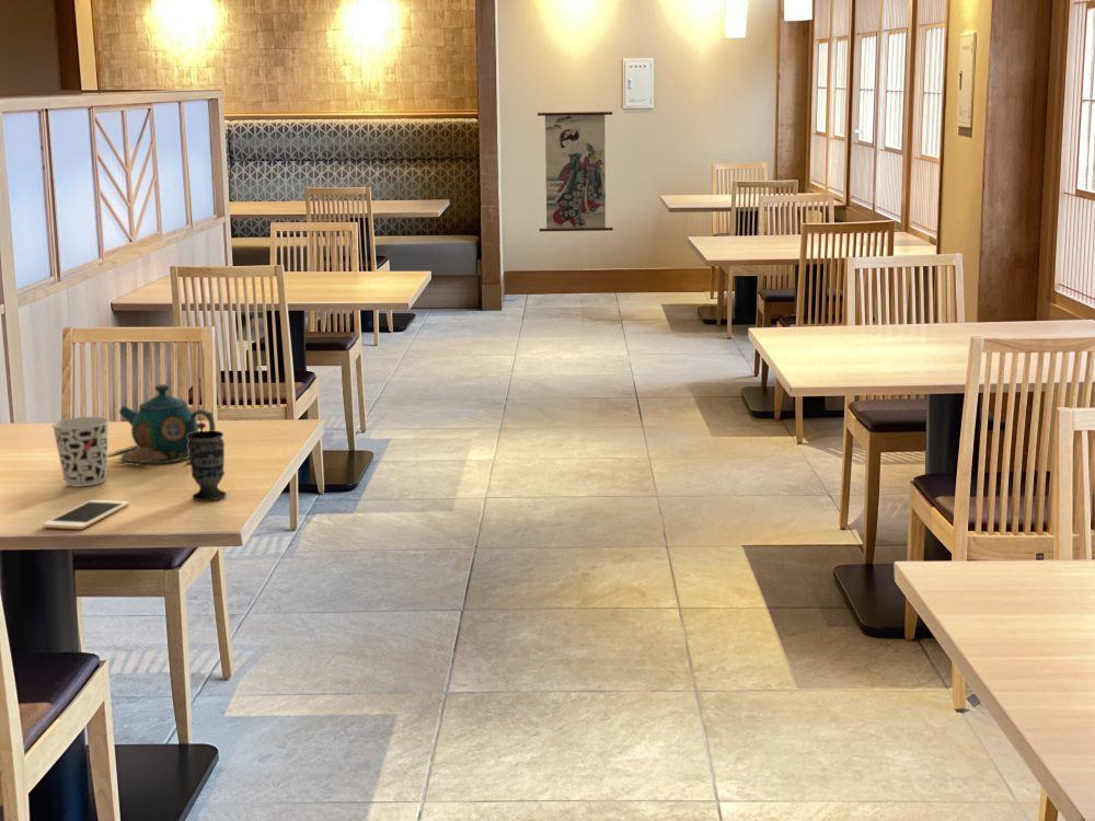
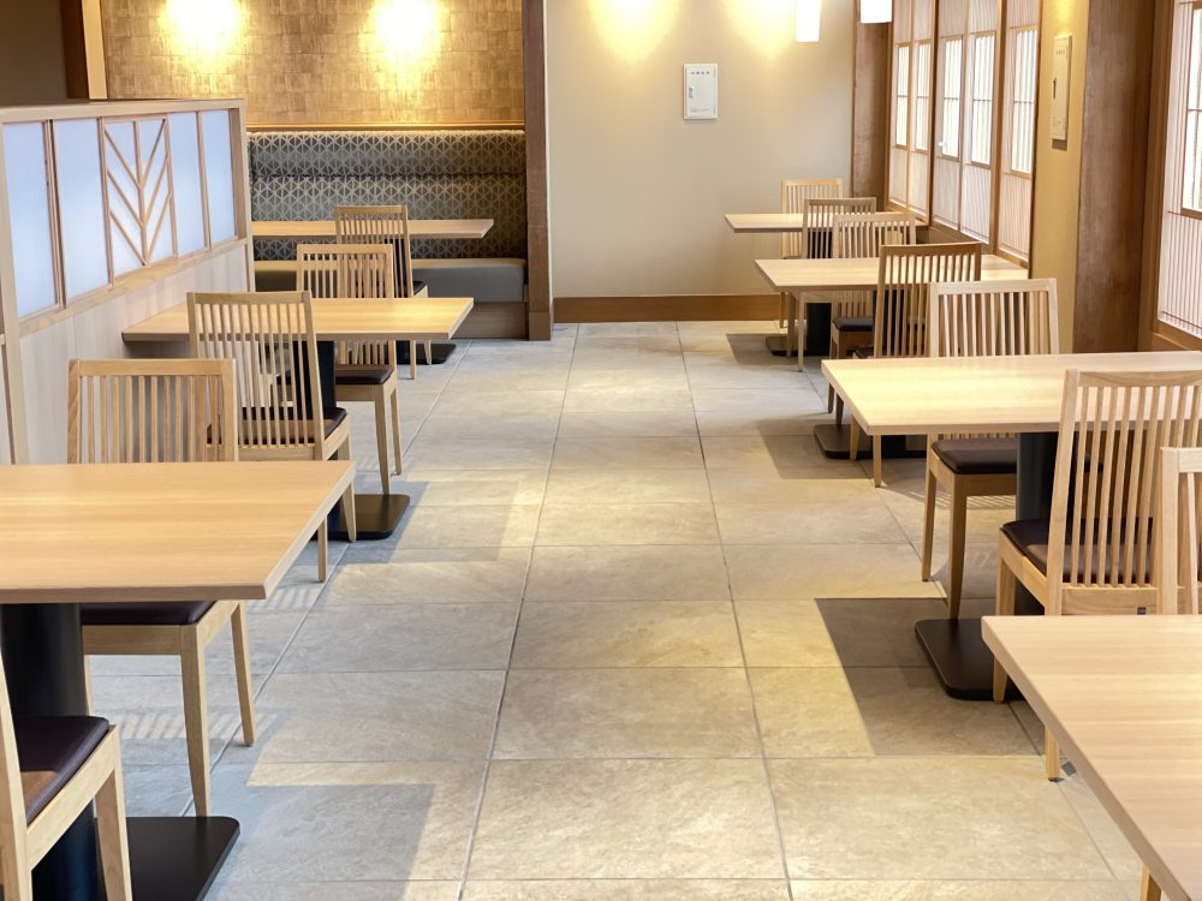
- cell phone [42,499,129,530]
- cup [50,416,111,487]
- wall scroll [537,96,614,232]
- cup [187,430,228,501]
- teapot [107,383,216,469]
